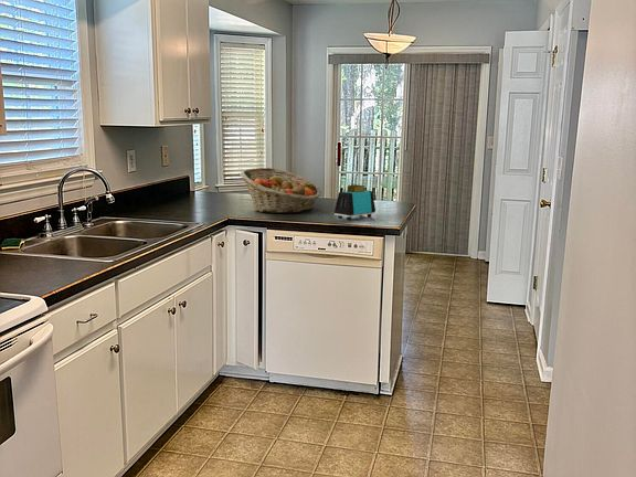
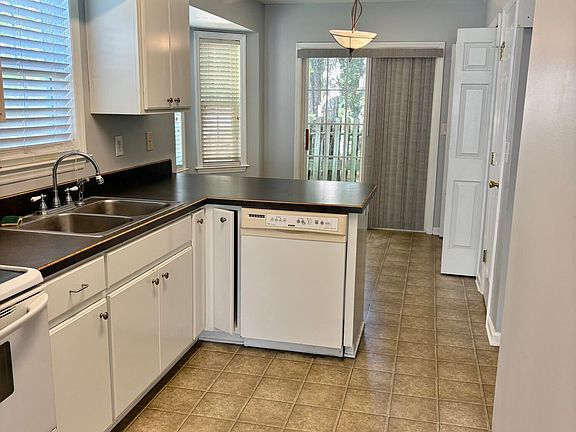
- toaster [333,183,377,221]
- fruit basket [240,167,322,214]
